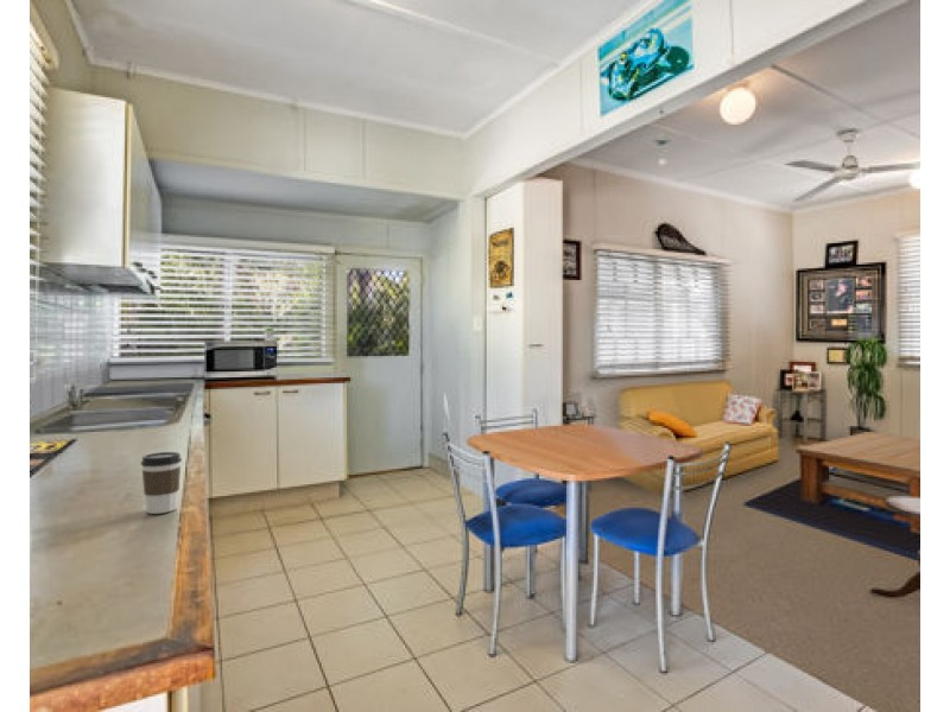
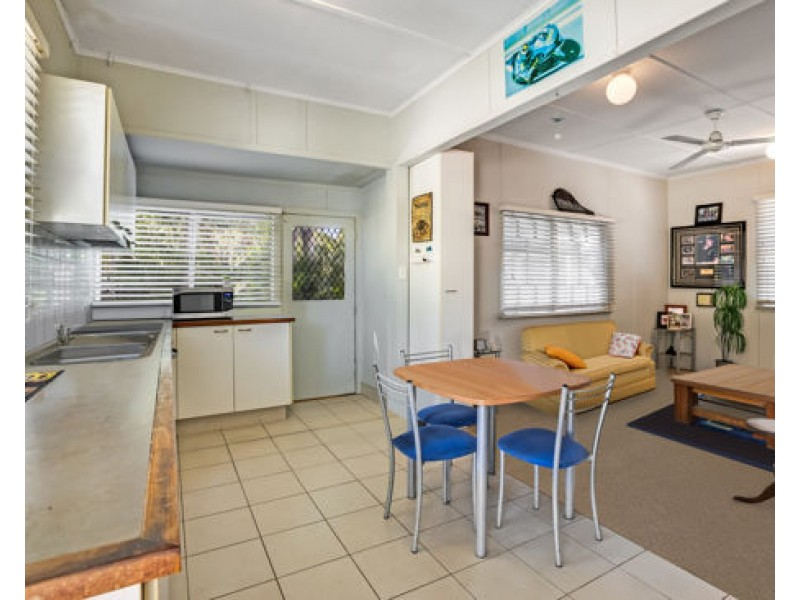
- coffee cup [140,451,183,515]
